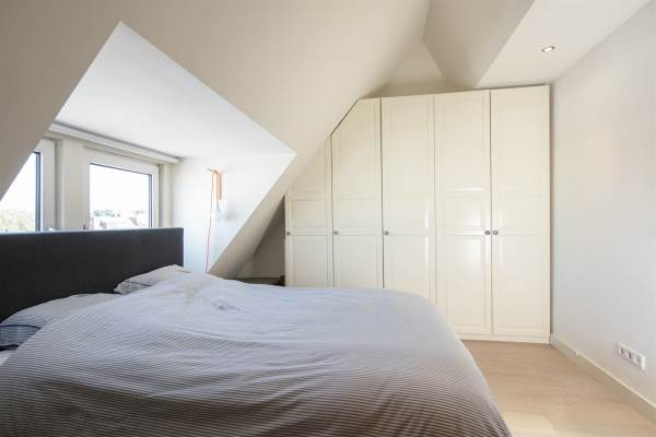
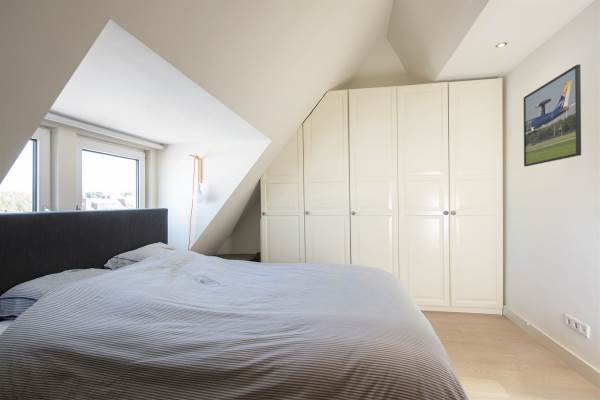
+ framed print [523,63,582,167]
